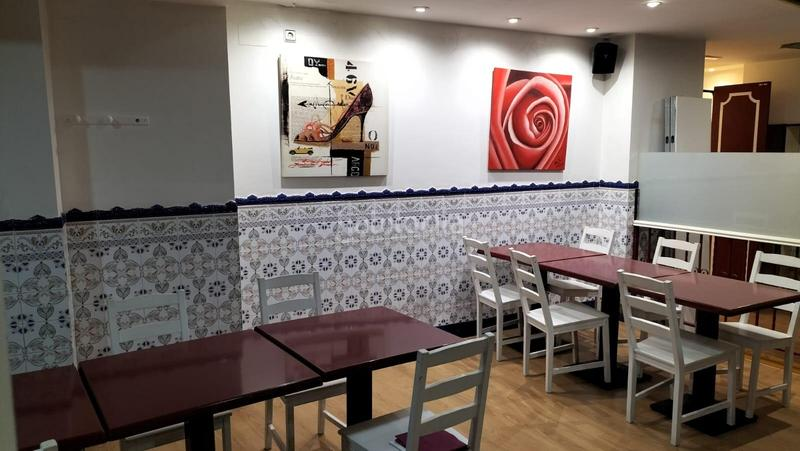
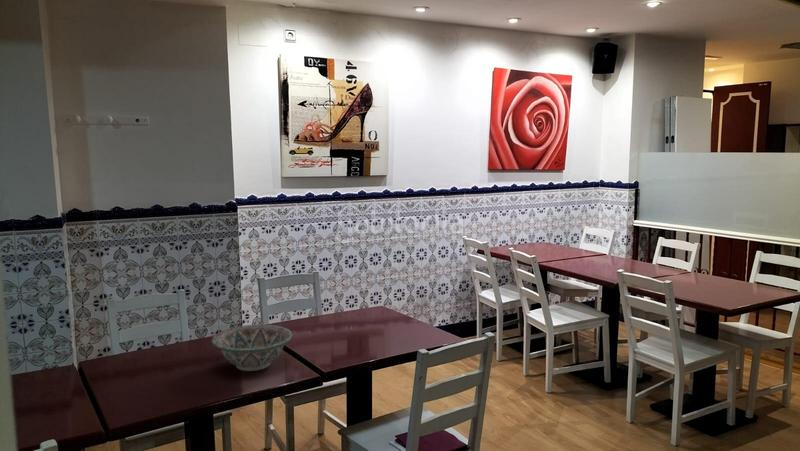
+ decorative bowl [211,323,293,372]
